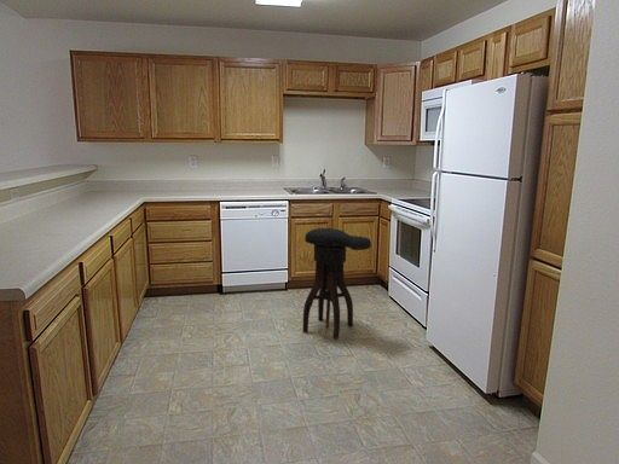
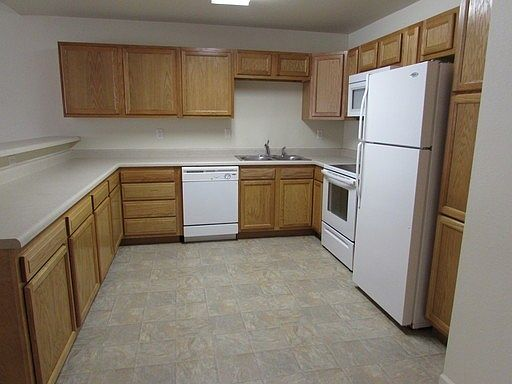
- stool [302,227,372,340]
